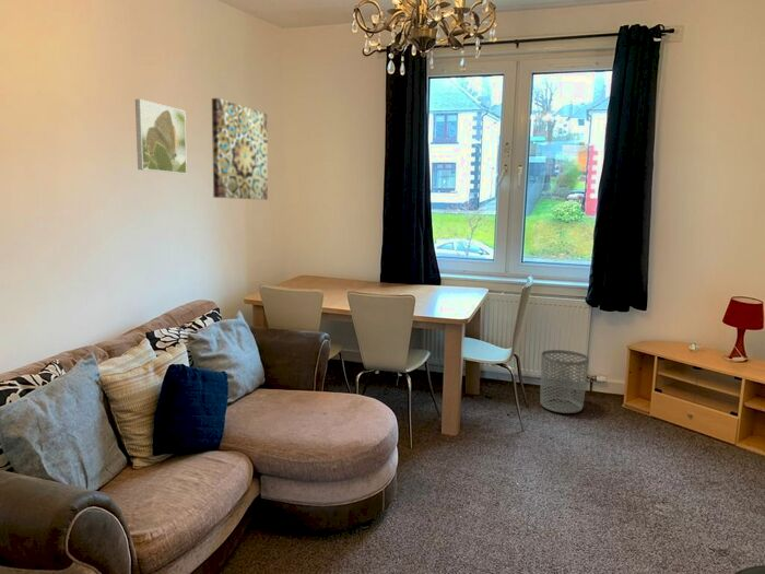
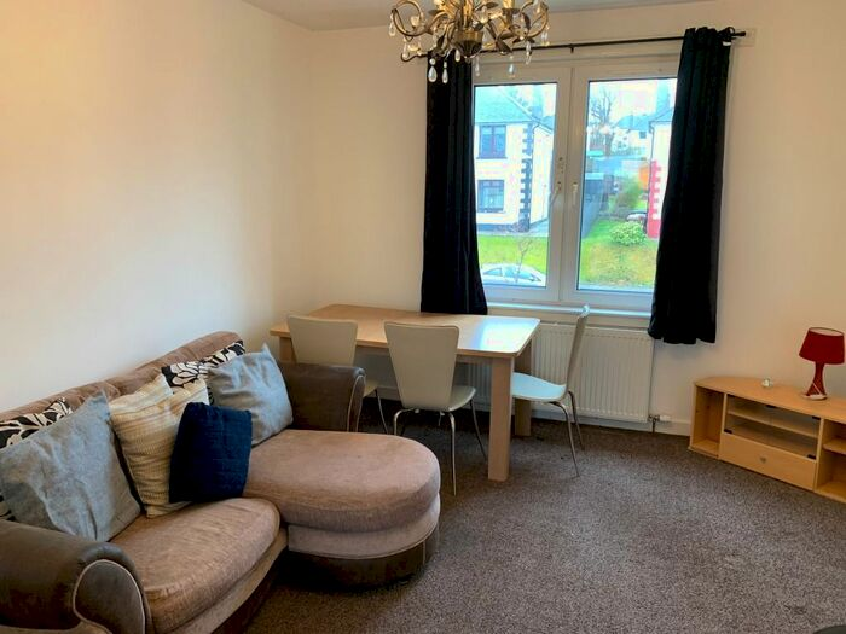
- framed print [134,98,188,175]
- waste bin [540,349,590,414]
- wall art [211,97,269,201]
